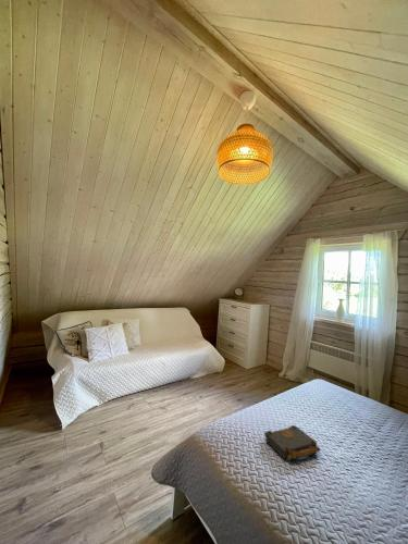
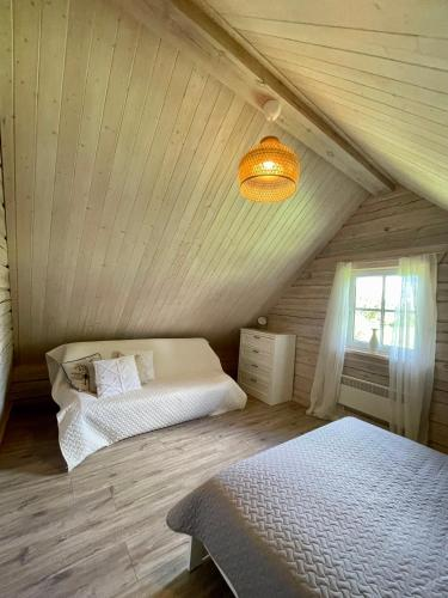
- book [263,424,321,461]
